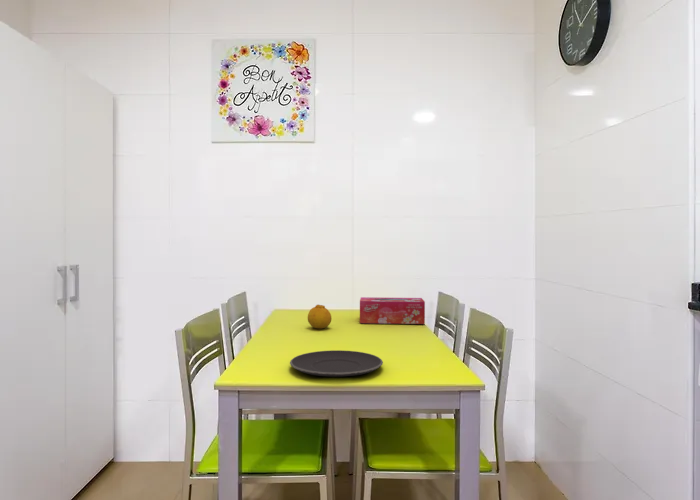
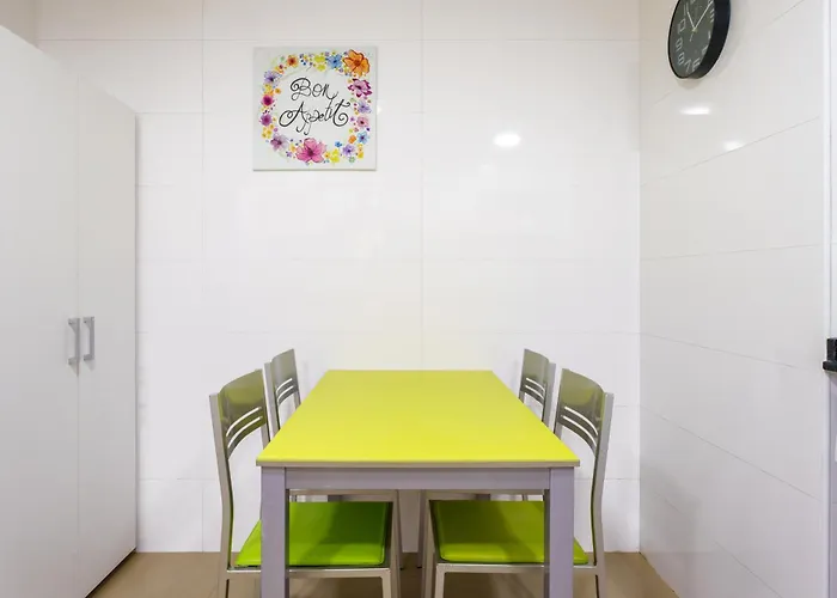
- plate [289,349,384,377]
- fruit [307,304,332,330]
- tissue box [359,296,426,325]
